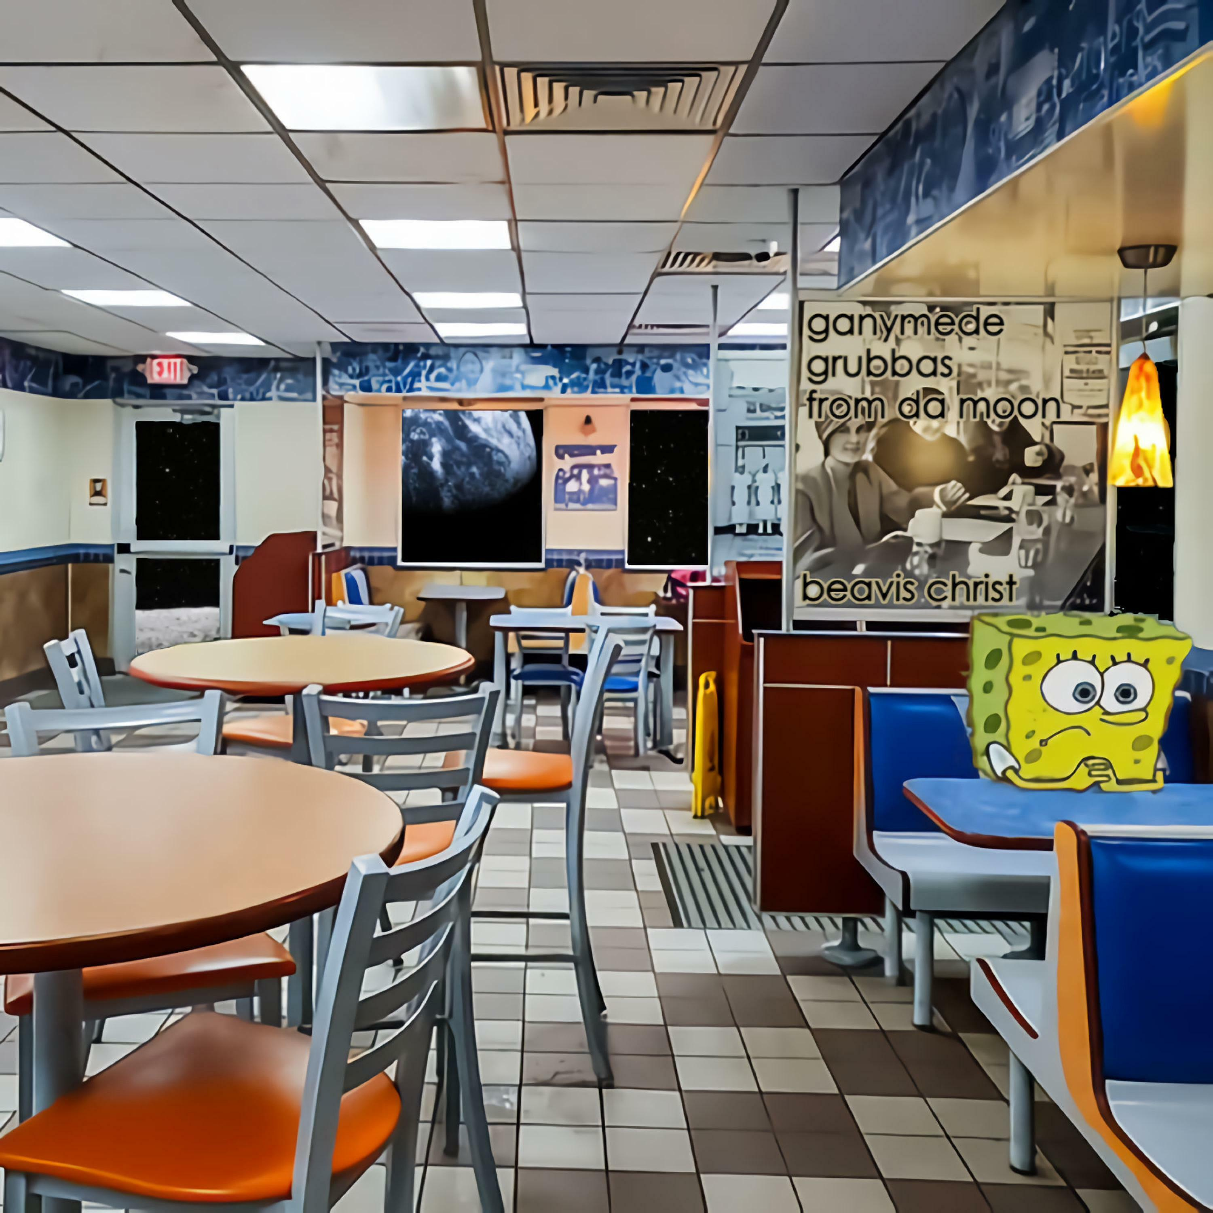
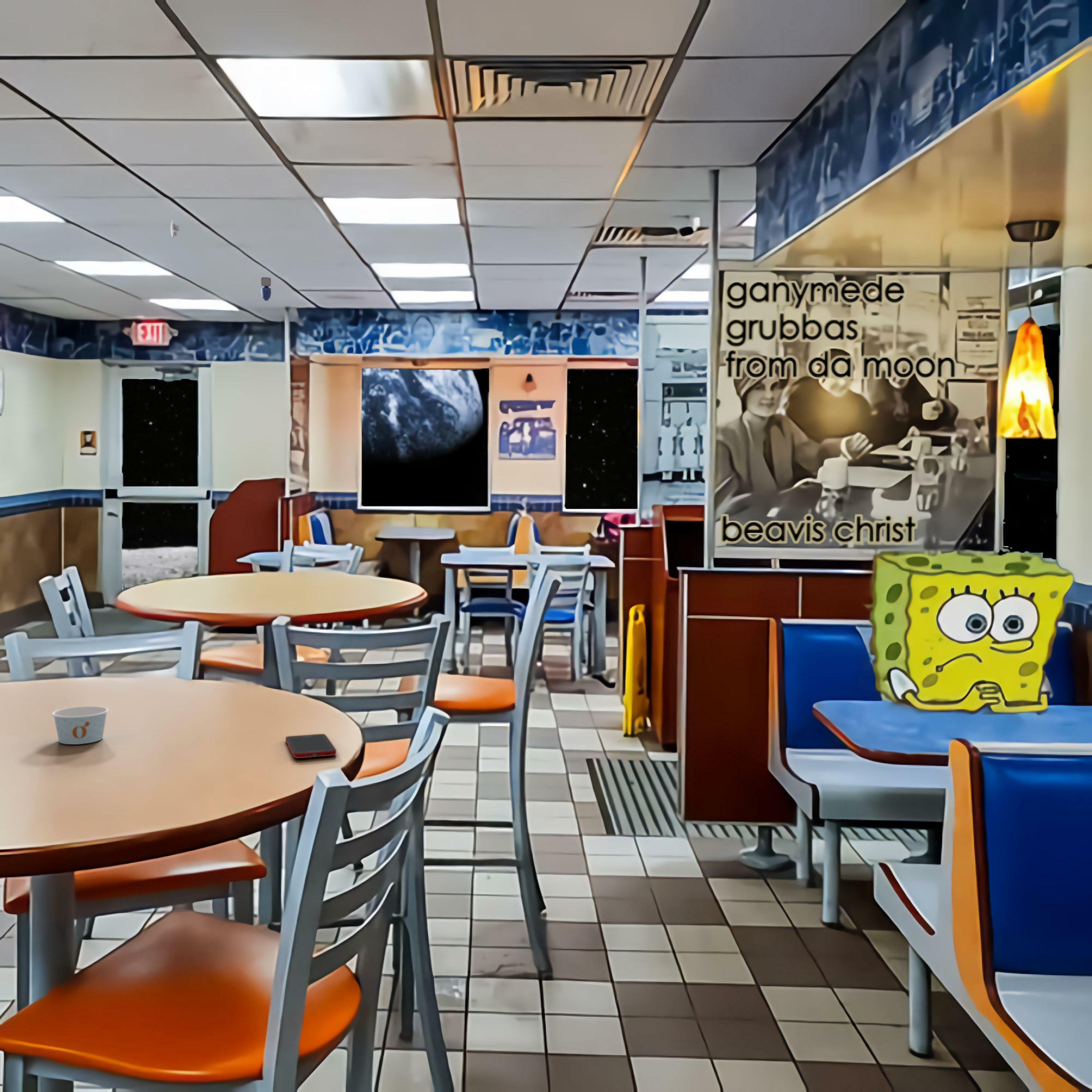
+ smoke detector [170,219,180,238]
+ cell phone [285,733,337,759]
+ paper cup [51,706,109,745]
+ security camera [261,277,272,301]
